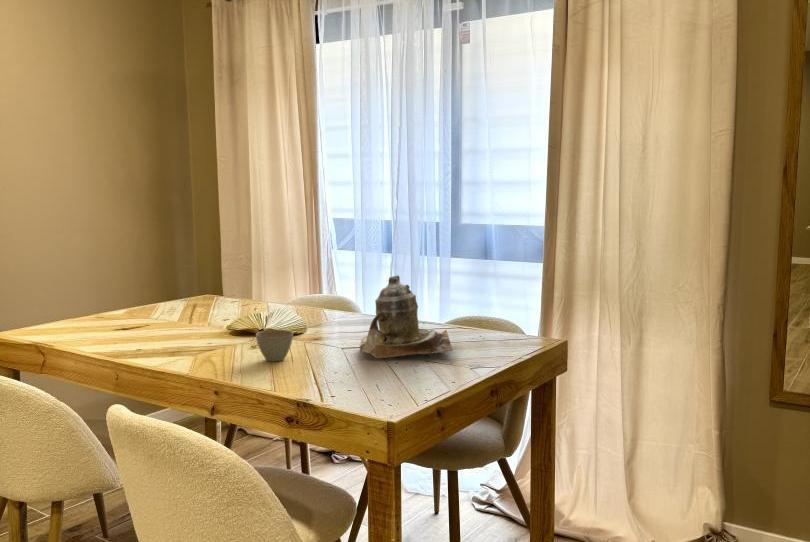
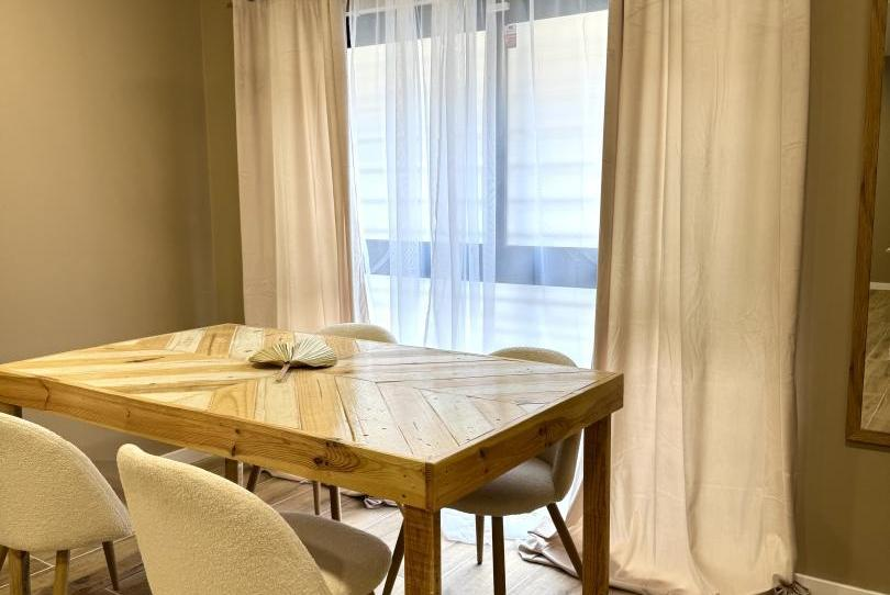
- teapot [359,274,454,359]
- flower pot [255,329,294,362]
